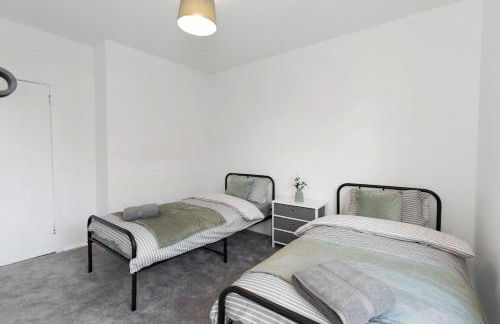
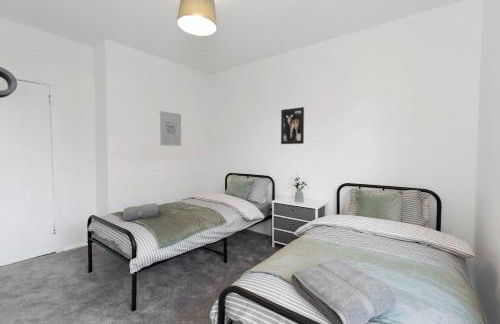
+ wall art [280,106,305,145]
+ wall art [159,110,182,147]
